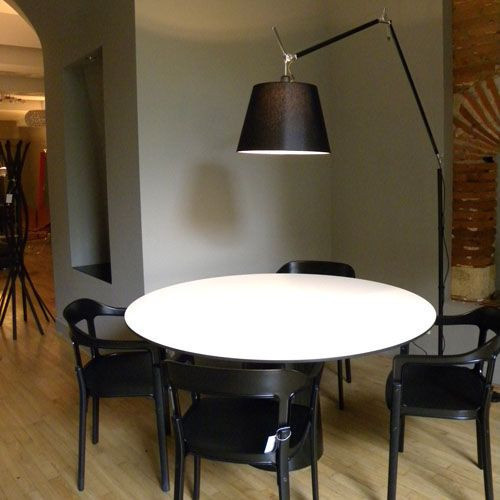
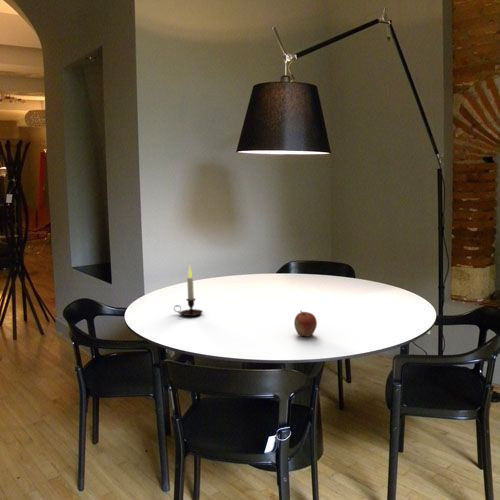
+ fruit [293,310,318,338]
+ candle [173,265,204,317]
